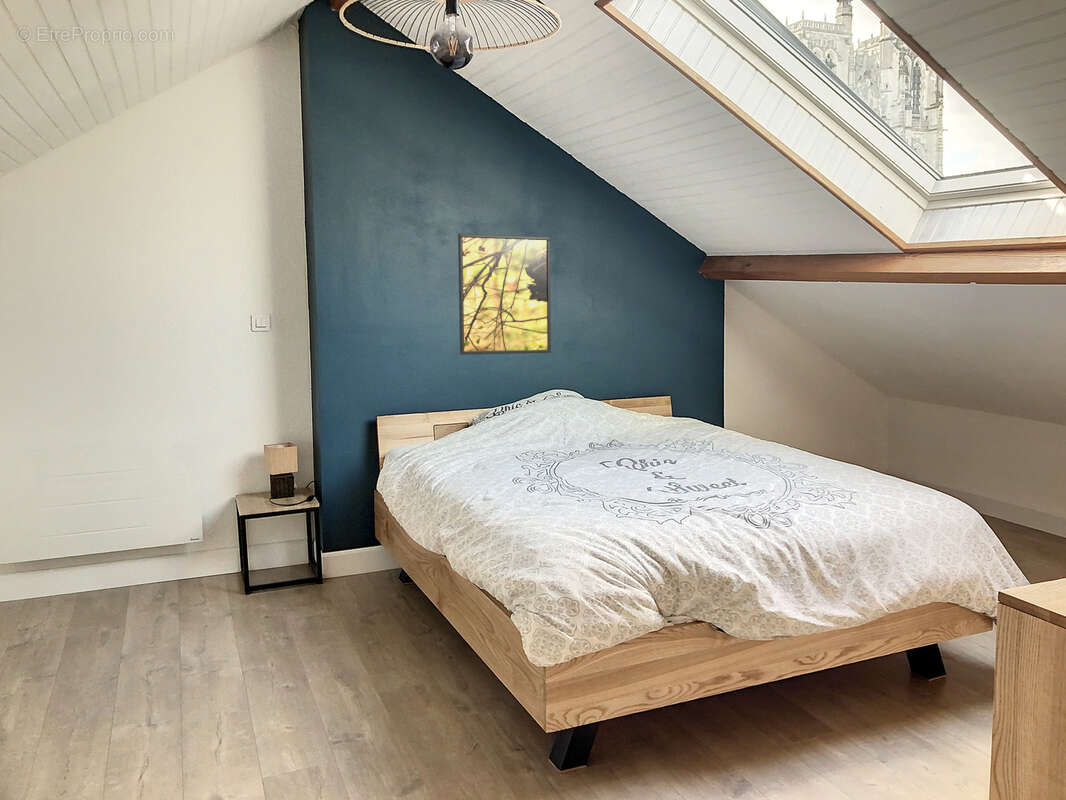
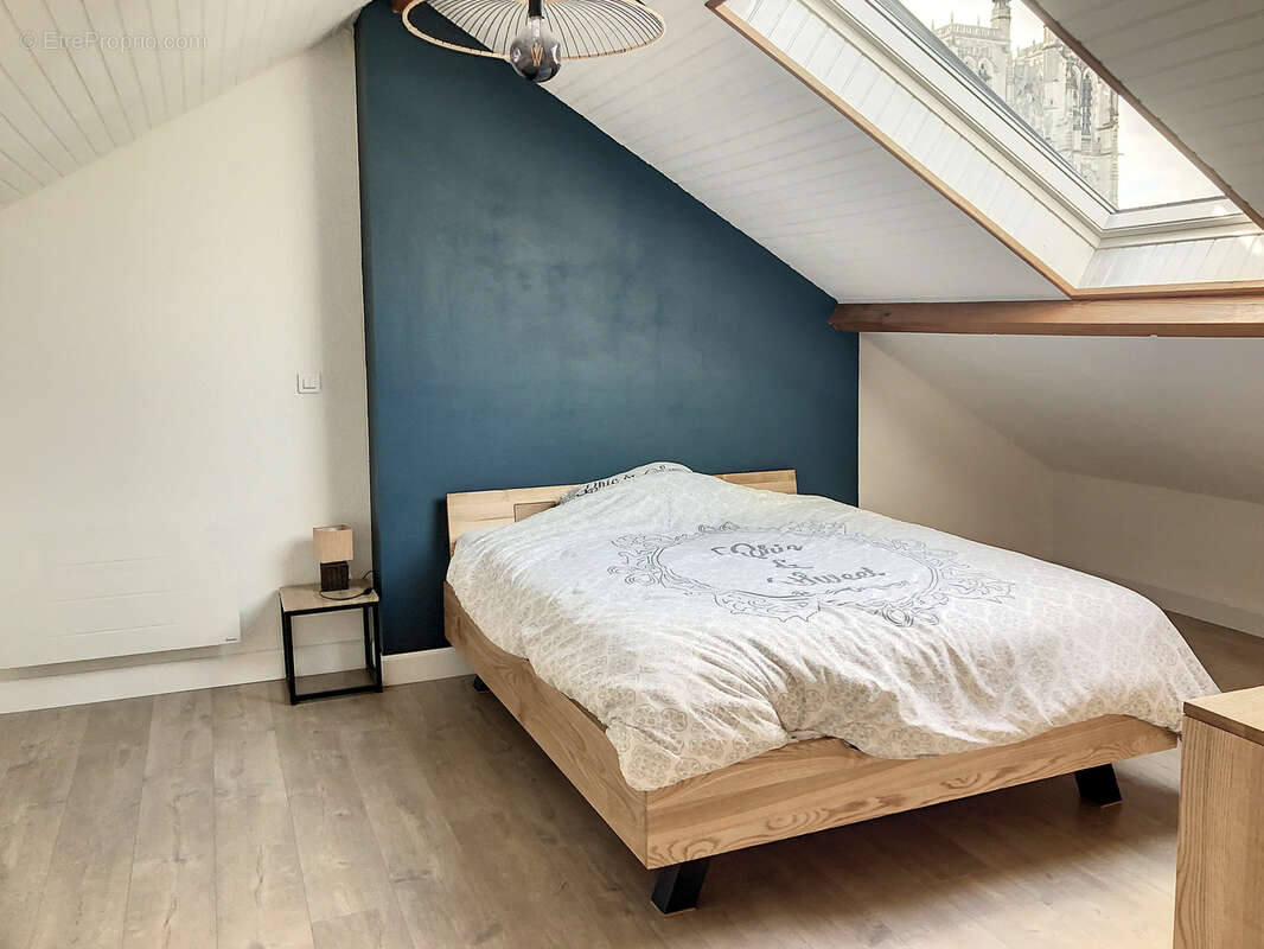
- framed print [457,233,552,356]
